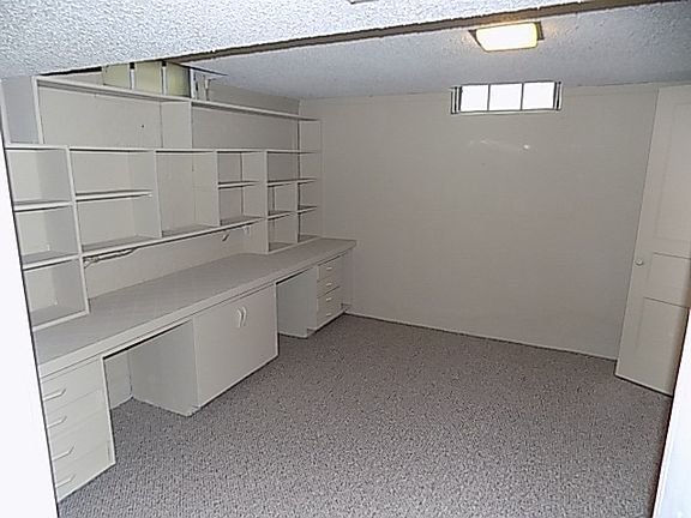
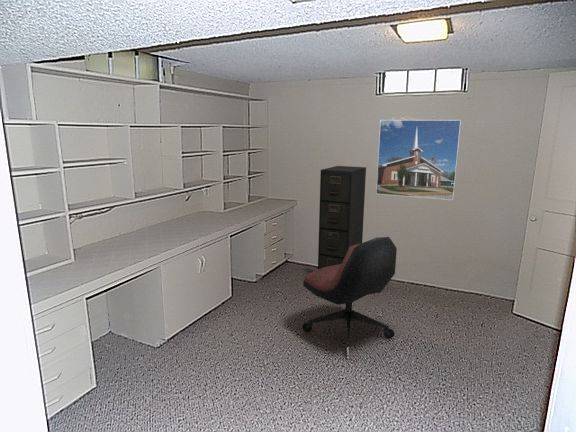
+ filing cabinet [317,165,367,270]
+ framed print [375,119,462,201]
+ office chair [301,236,398,346]
